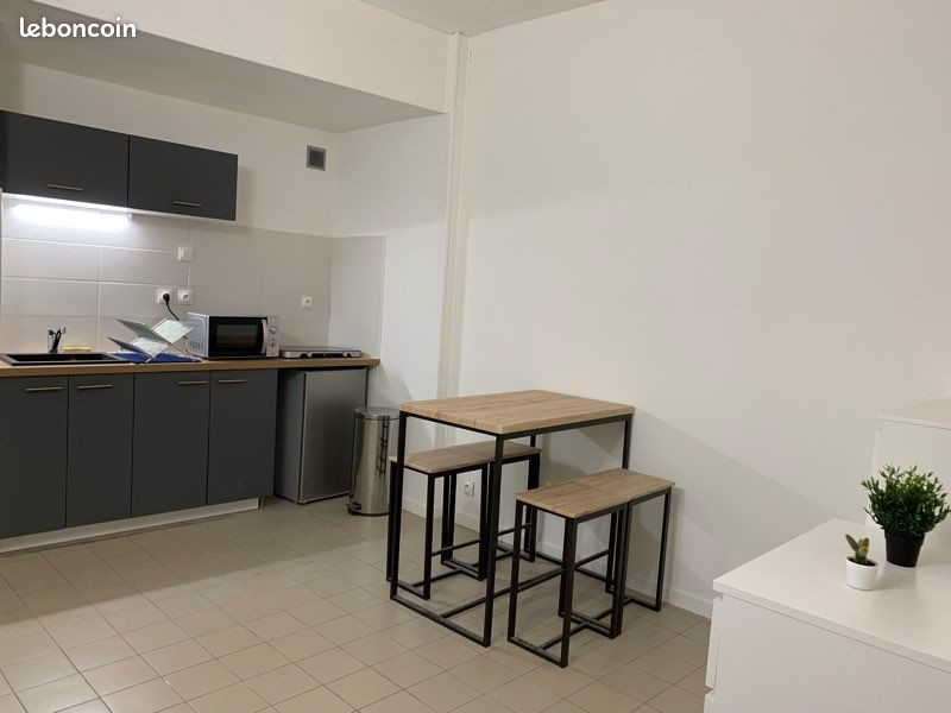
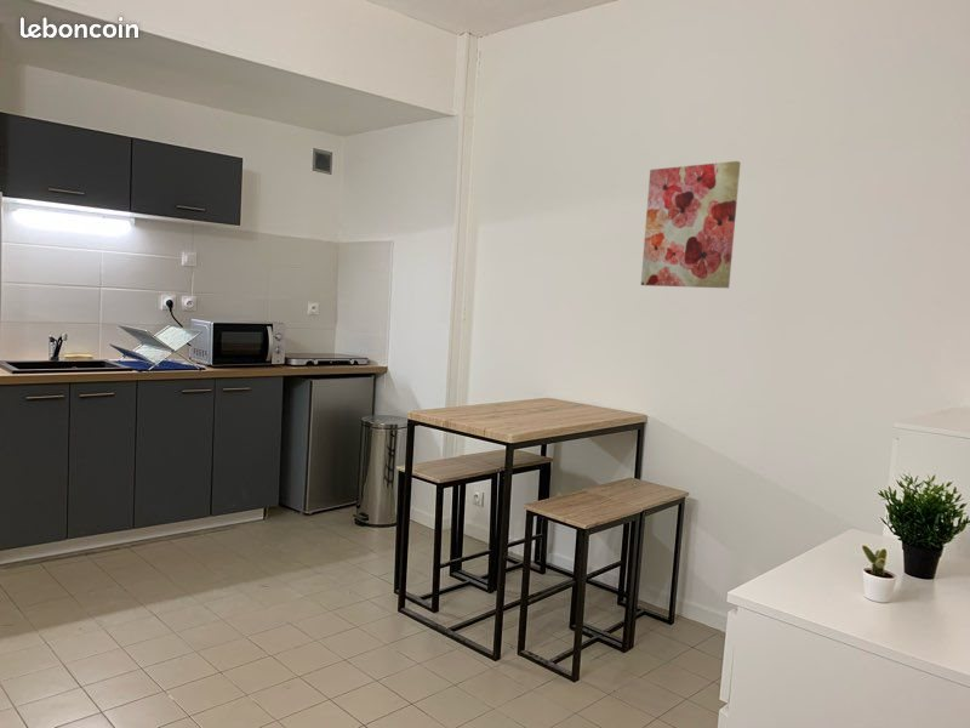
+ wall art [640,160,742,289]
